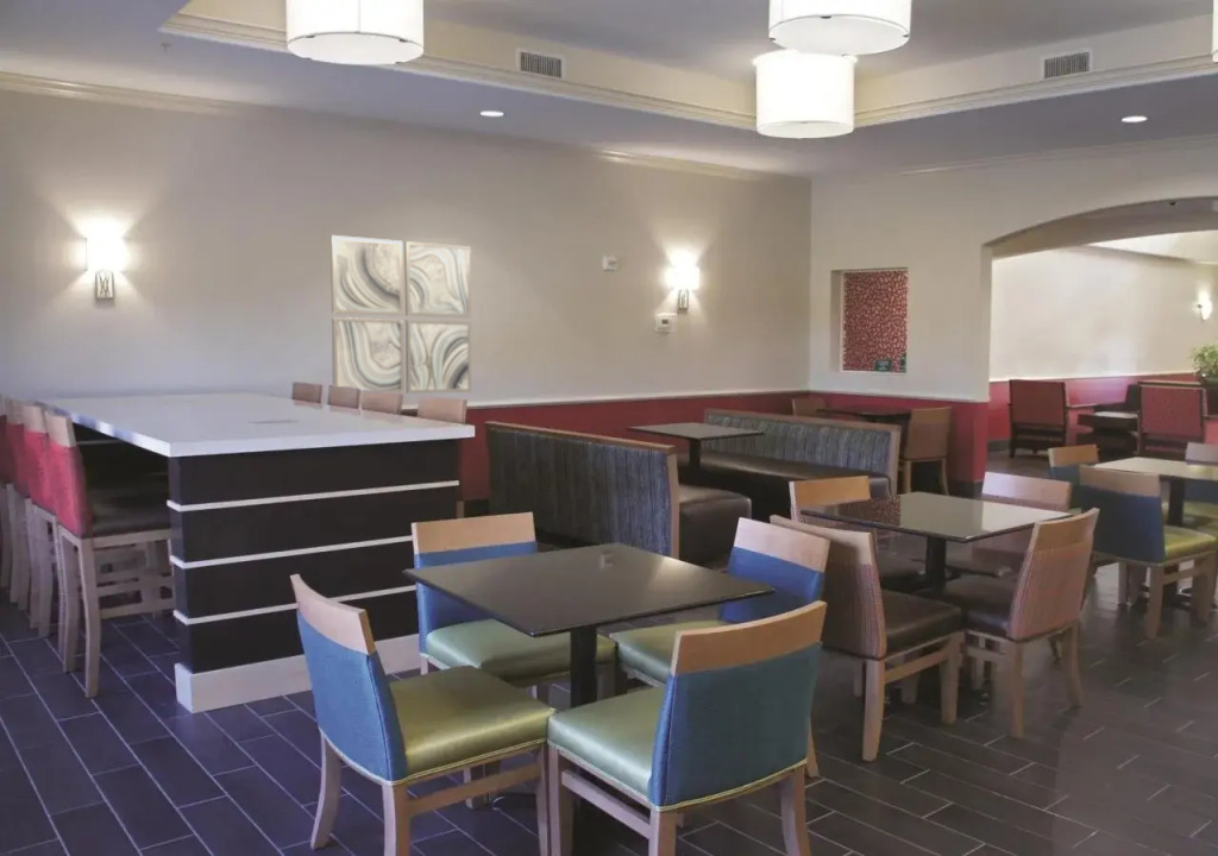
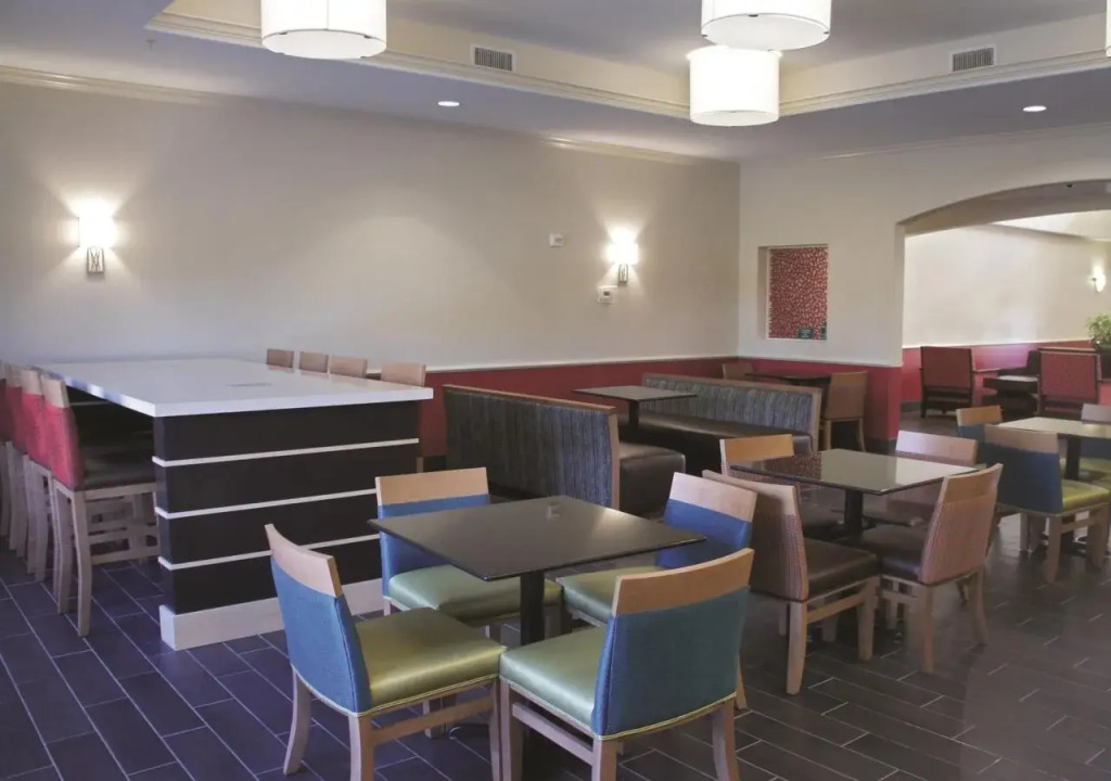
- wall art [329,234,472,395]
